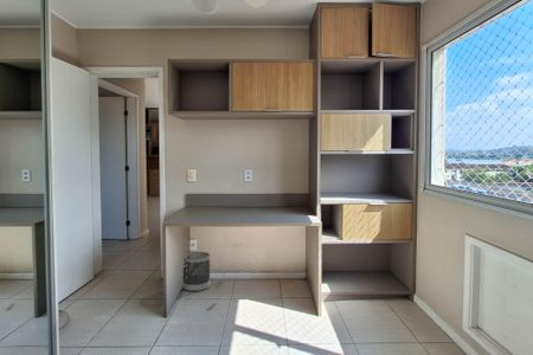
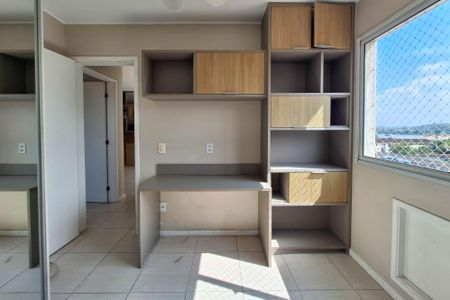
- wastebasket [181,251,212,292]
